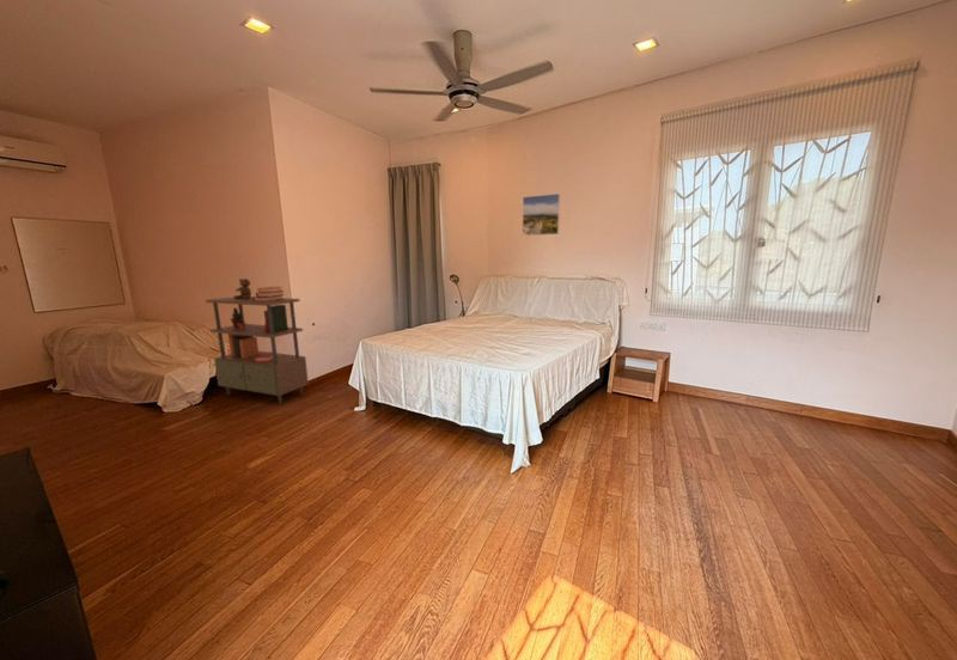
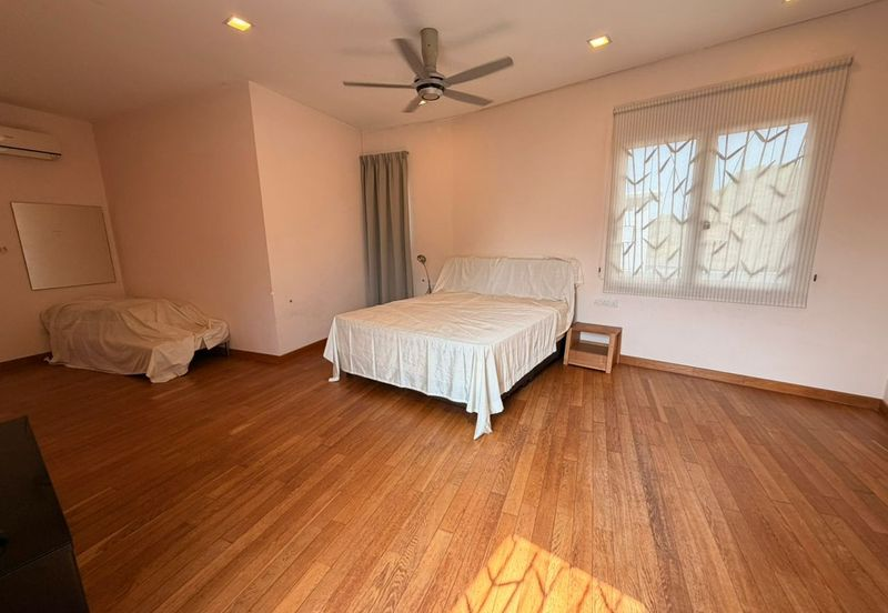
- shelving unit [205,277,310,405]
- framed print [522,192,561,237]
